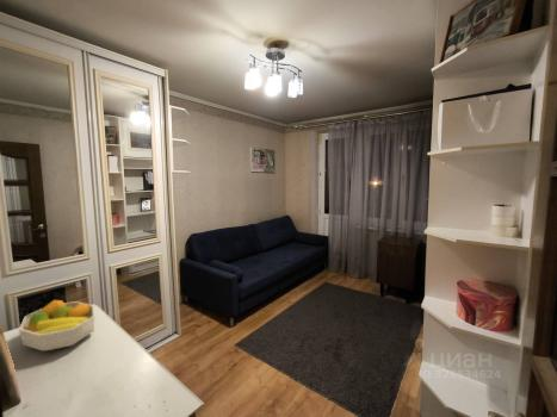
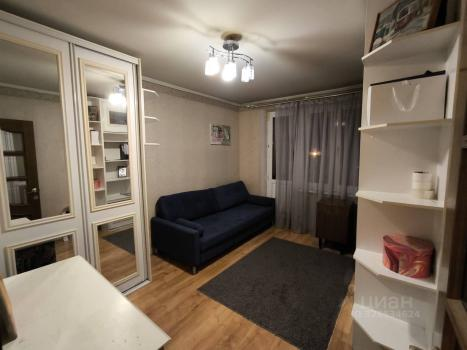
- fruit bowl [18,299,95,351]
